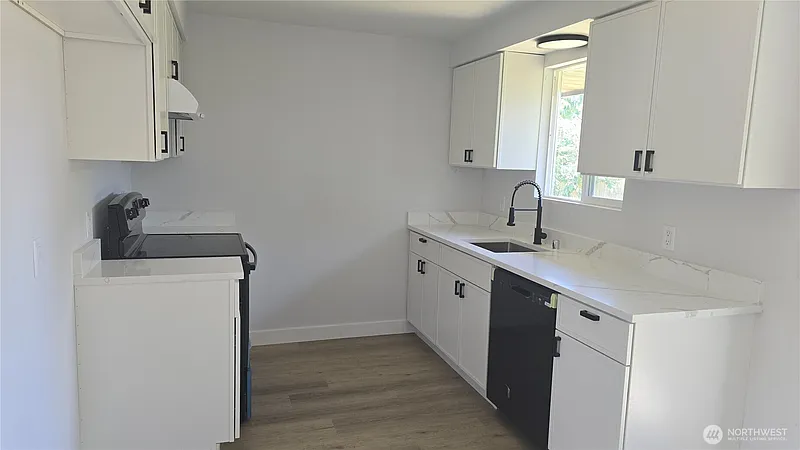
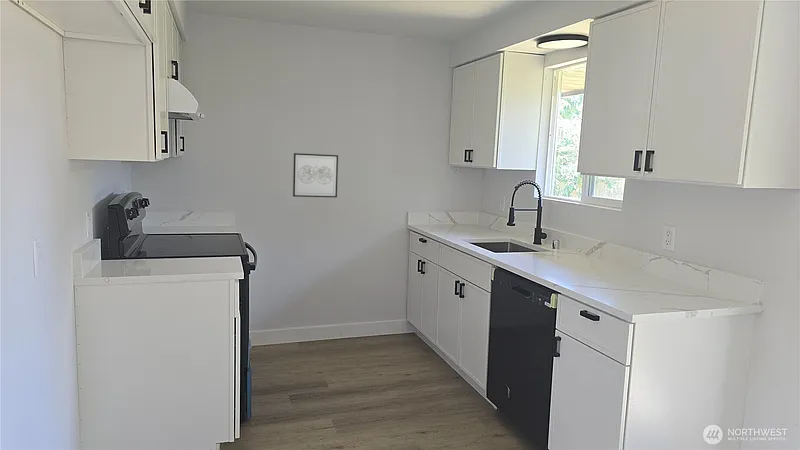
+ wall art [292,152,339,198]
